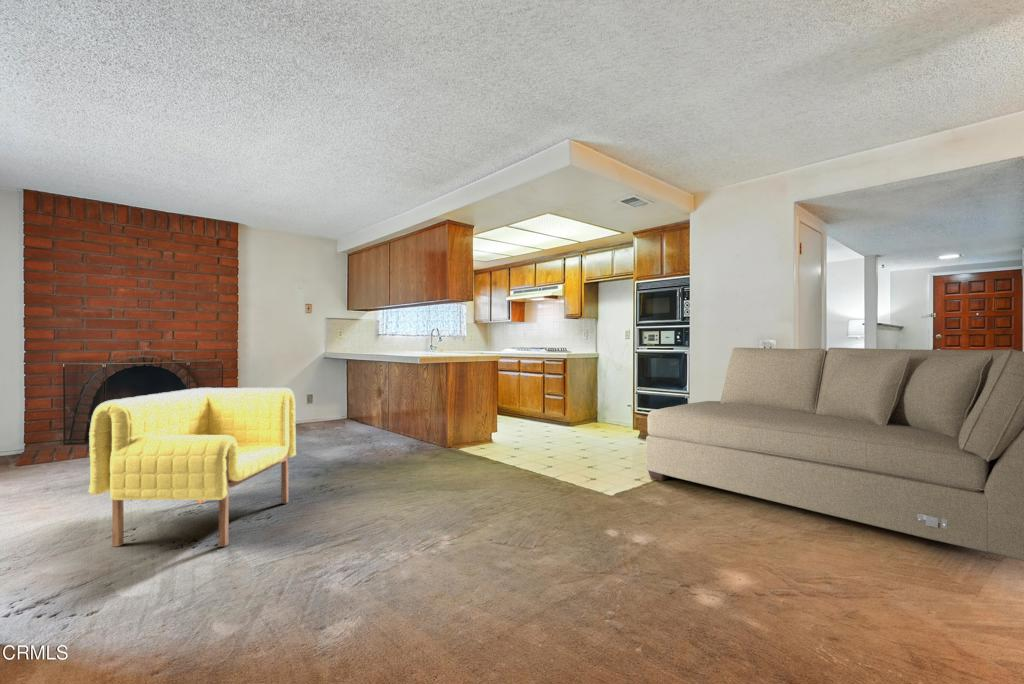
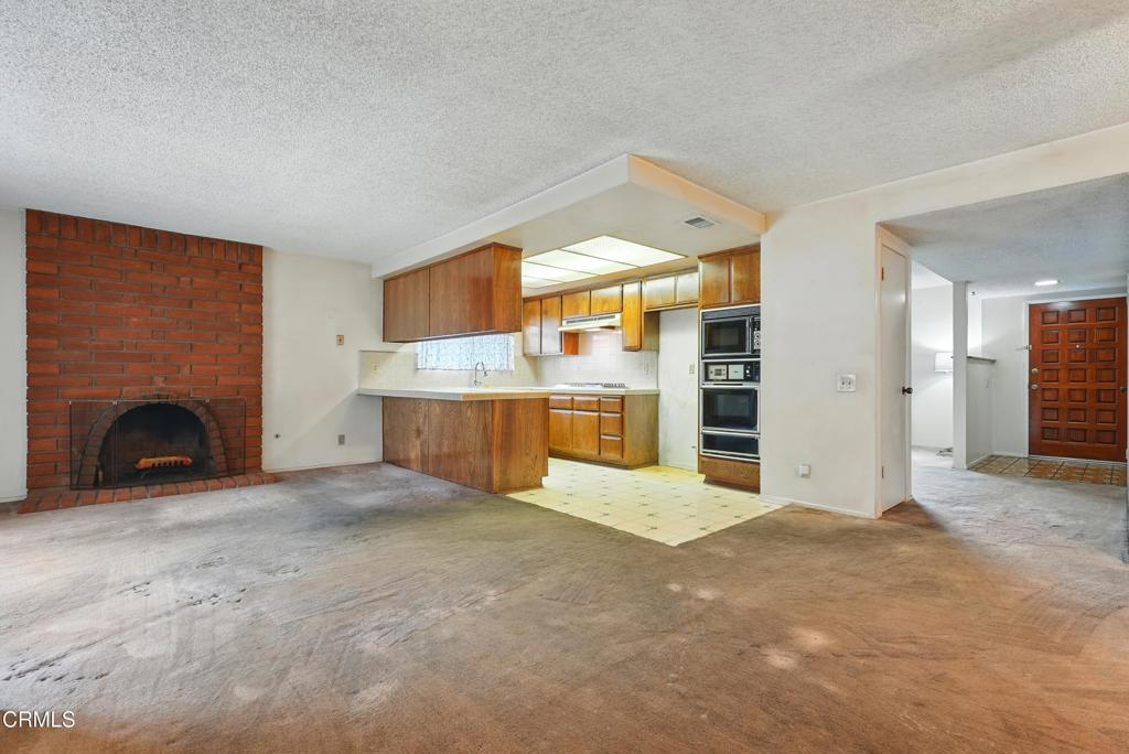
- sofa [645,347,1024,562]
- armchair [87,387,297,548]
